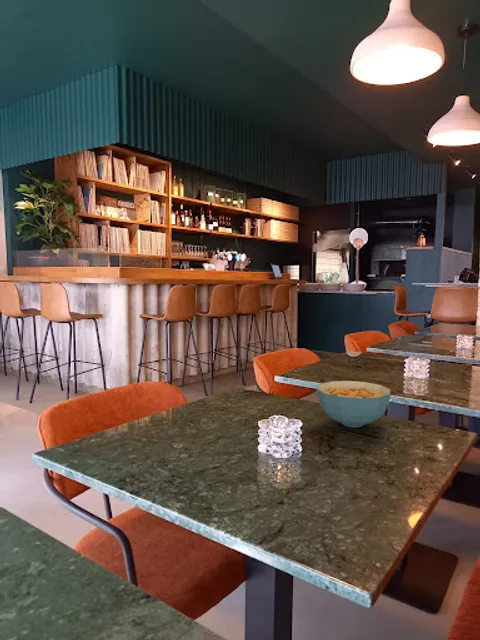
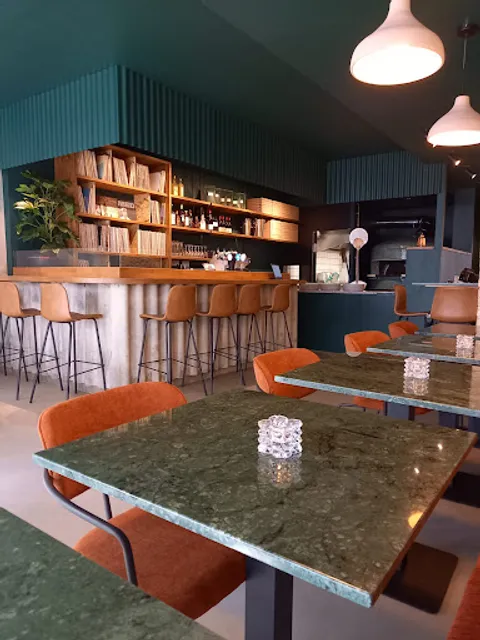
- cereal bowl [315,380,392,428]
